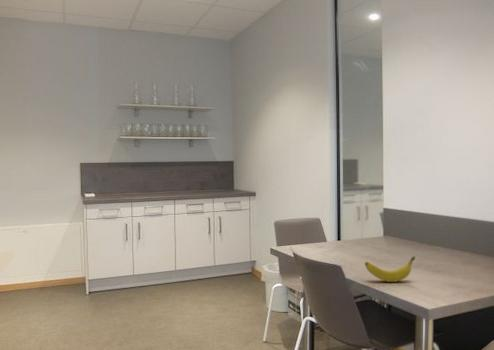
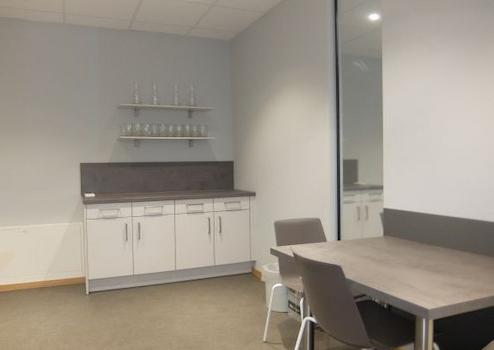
- banana [364,255,416,283]
